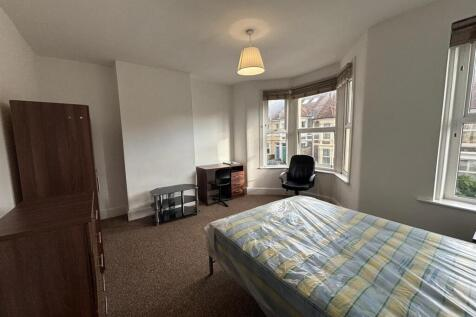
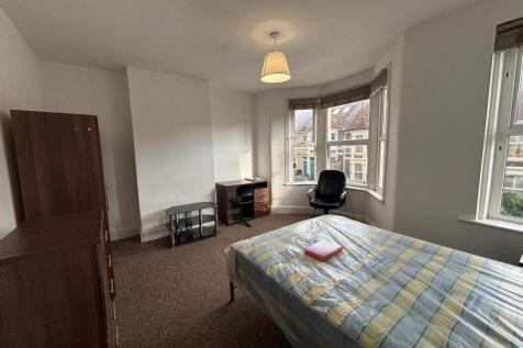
+ hardback book [303,238,344,262]
